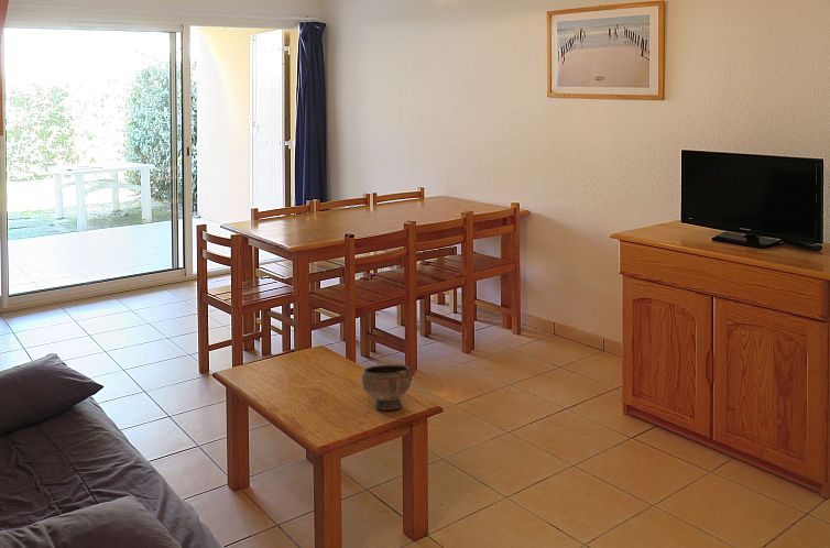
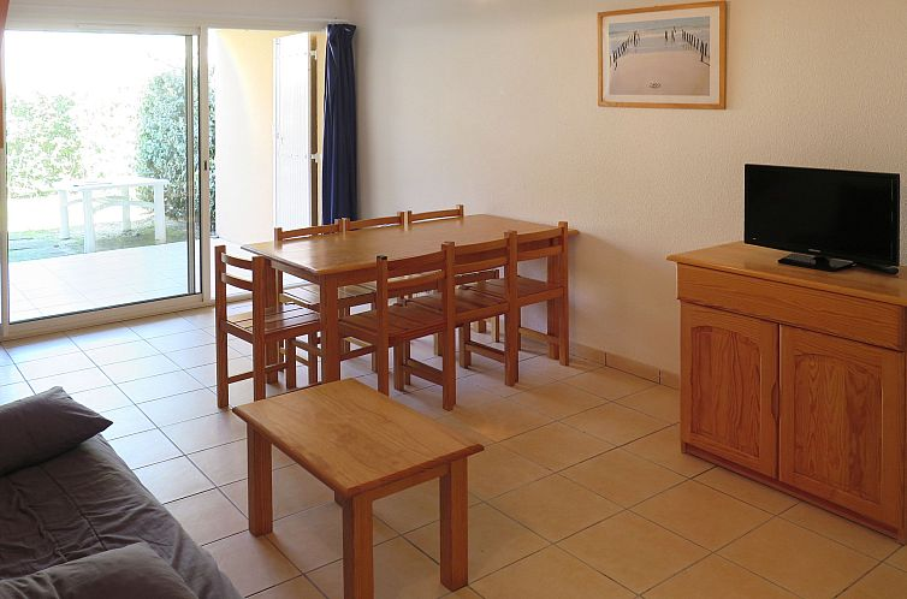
- bowl [360,363,413,412]
